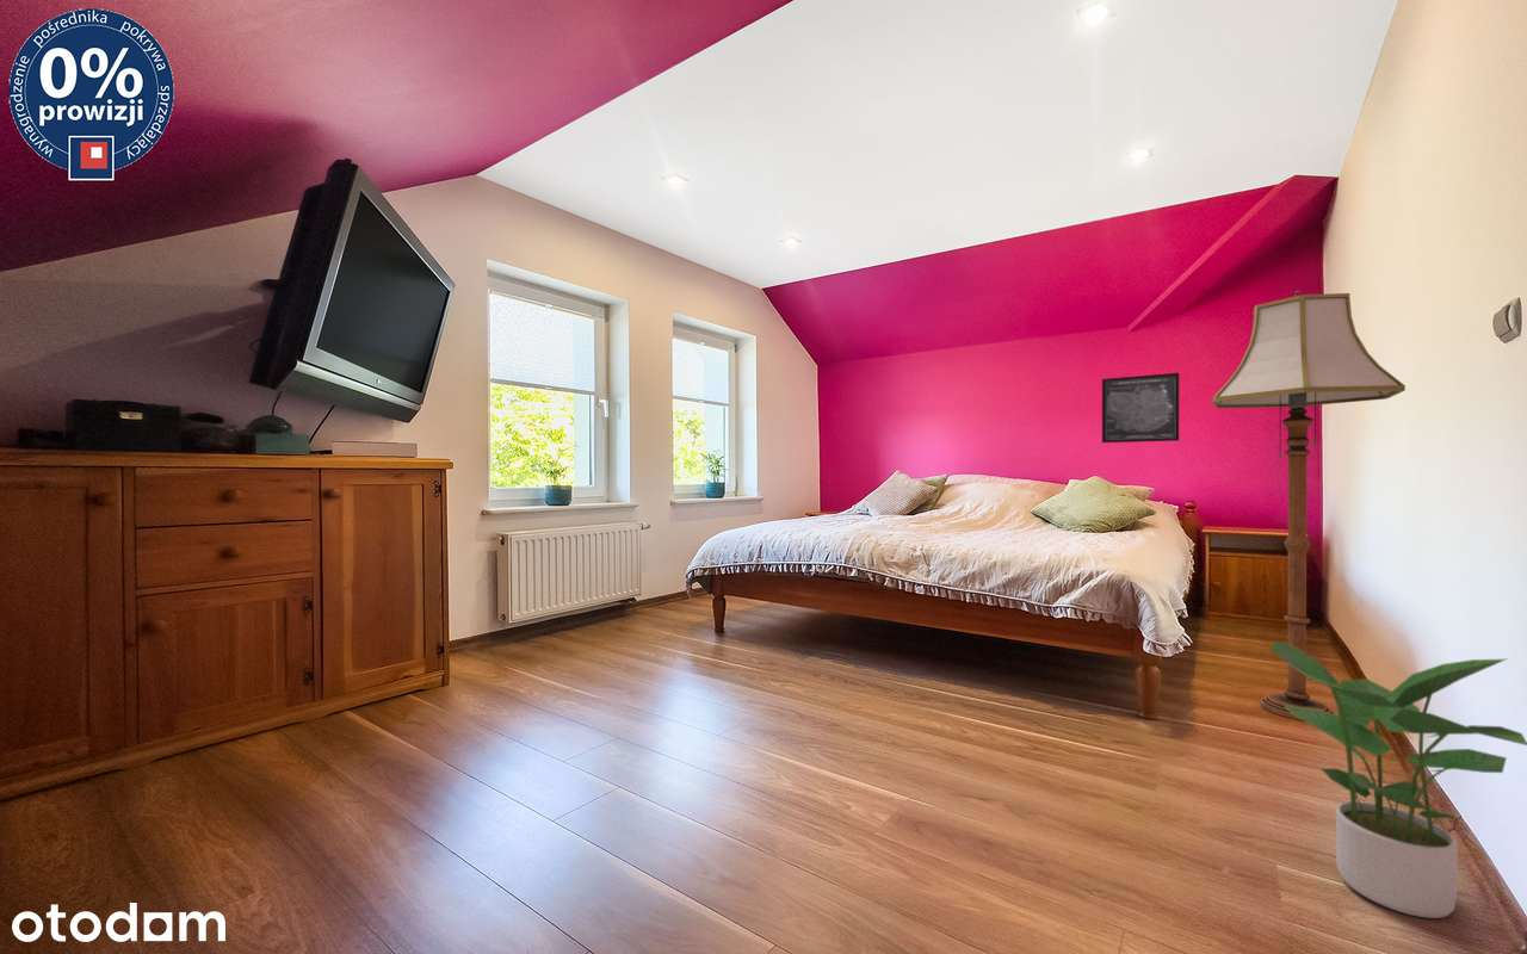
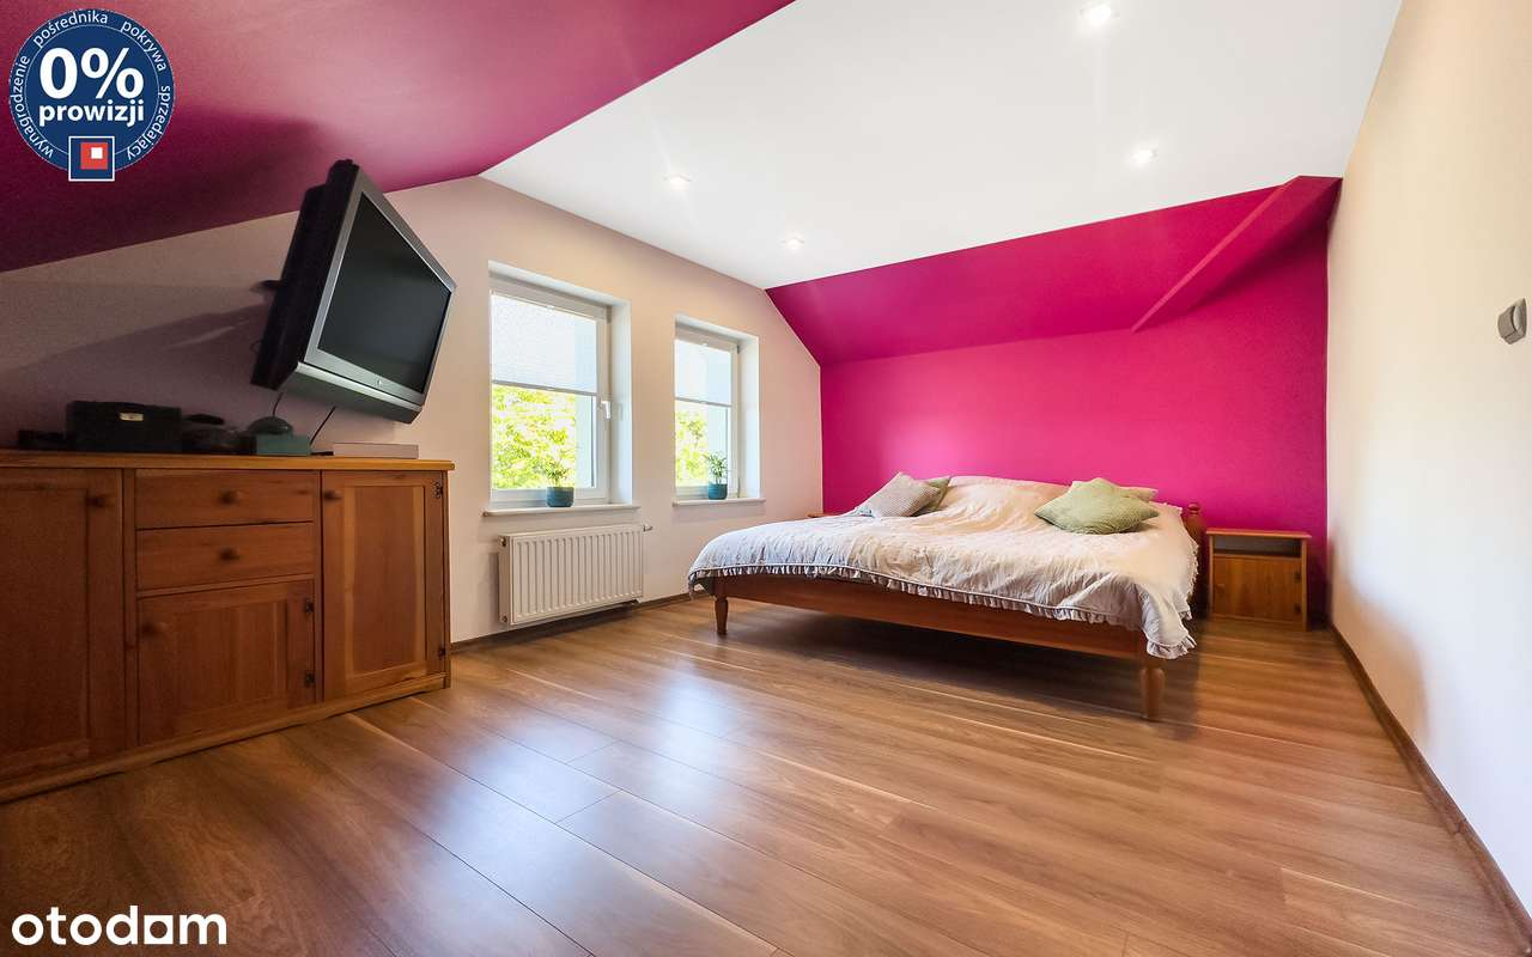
- potted plant [1268,639,1527,919]
- wall art [1101,372,1180,444]
- floor lamp [1212,289,1407,721]
